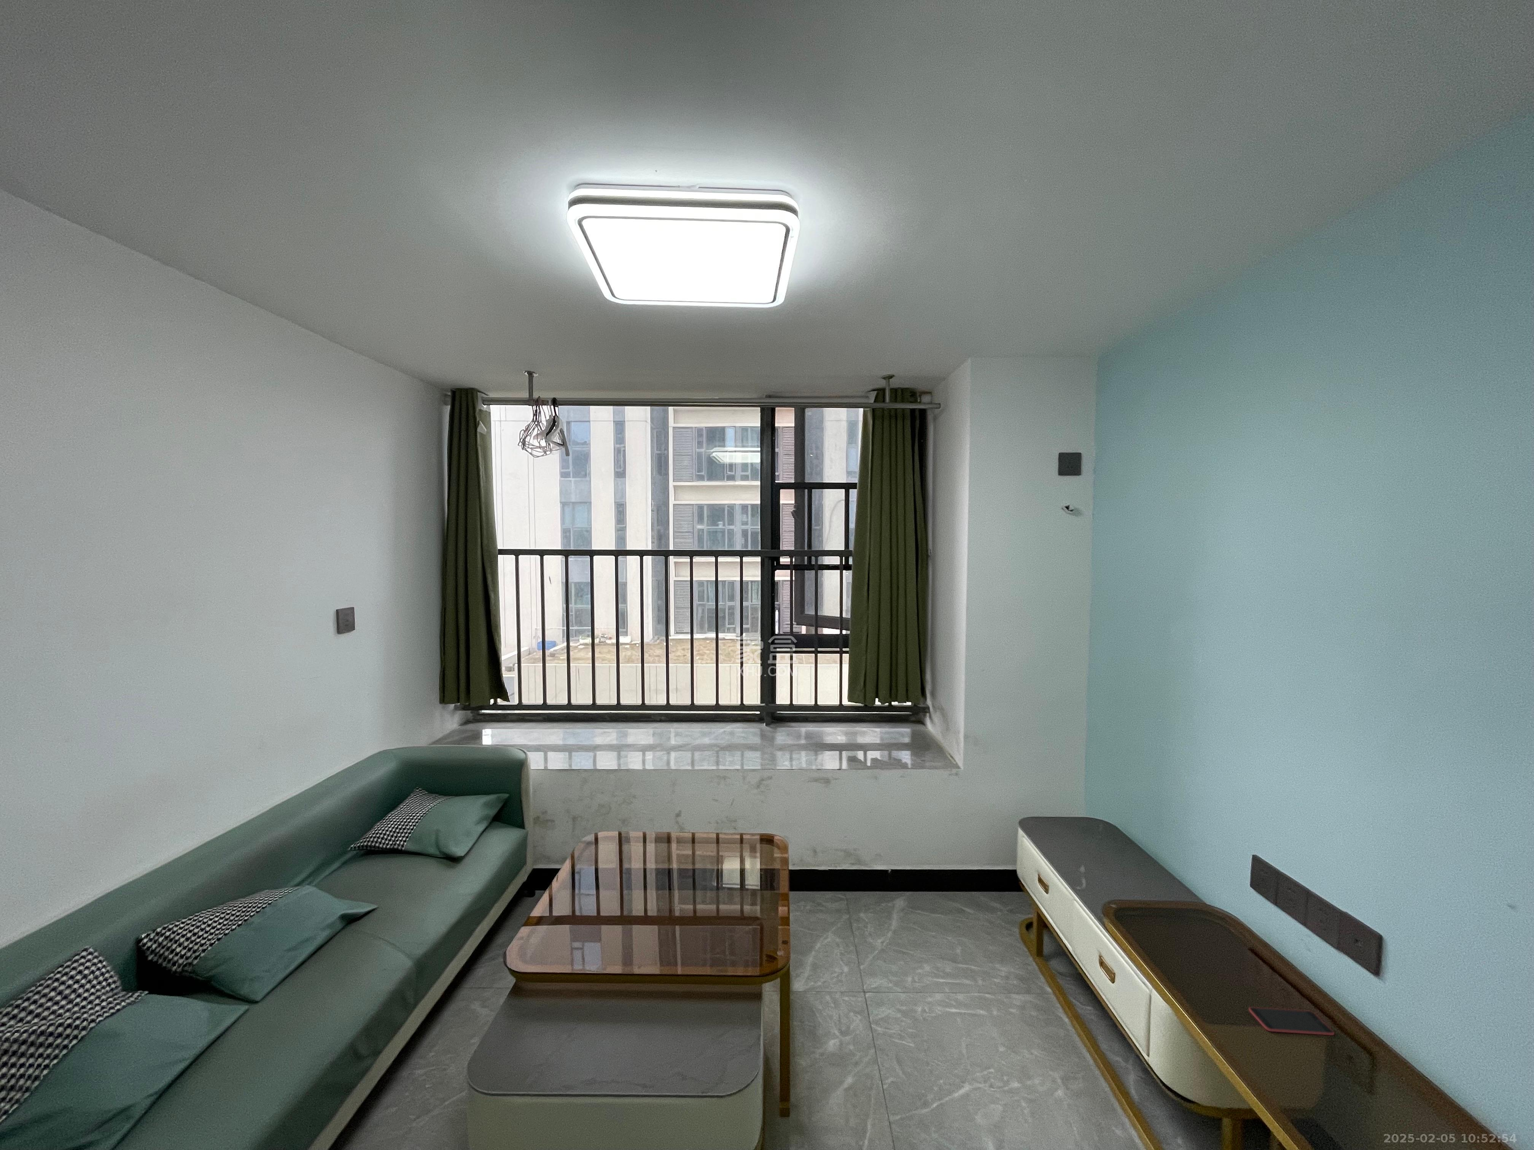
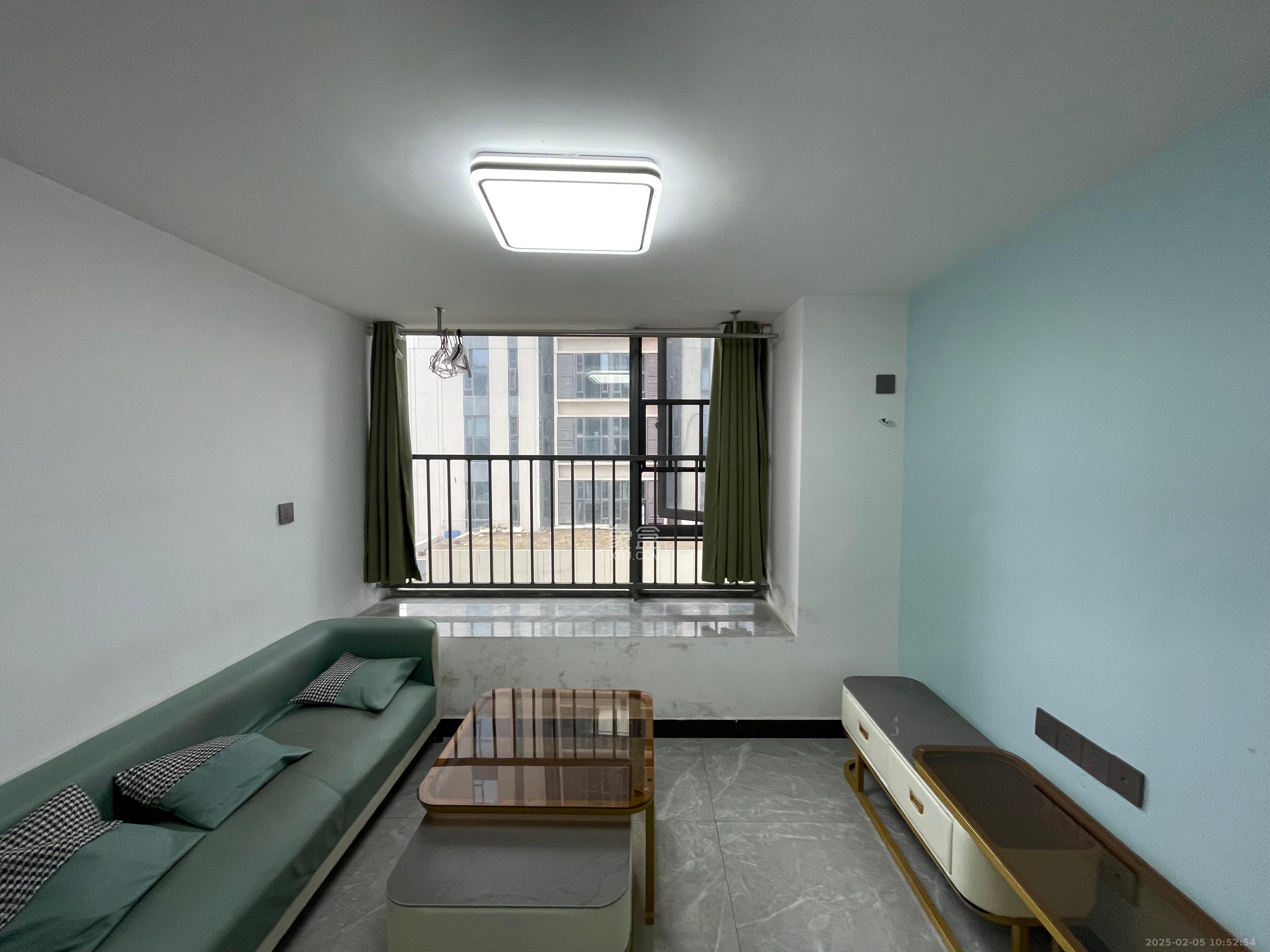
- smartphone [1248,1007,1335,1036]
